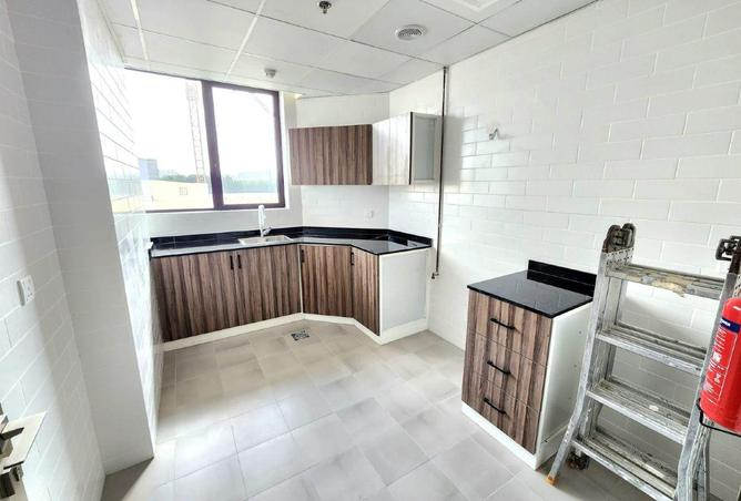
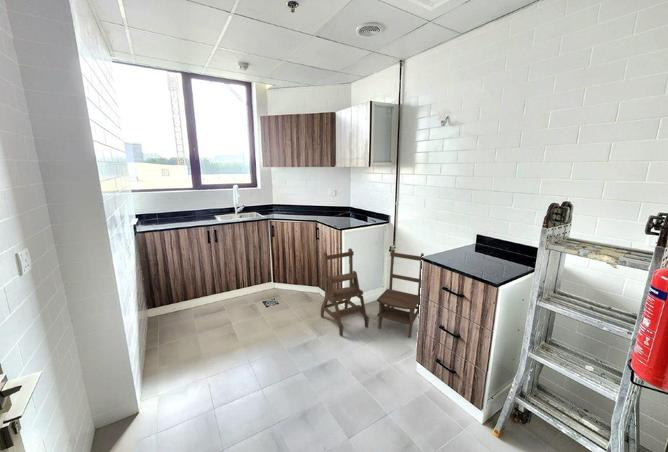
+ step stool [320,247,425,339]
